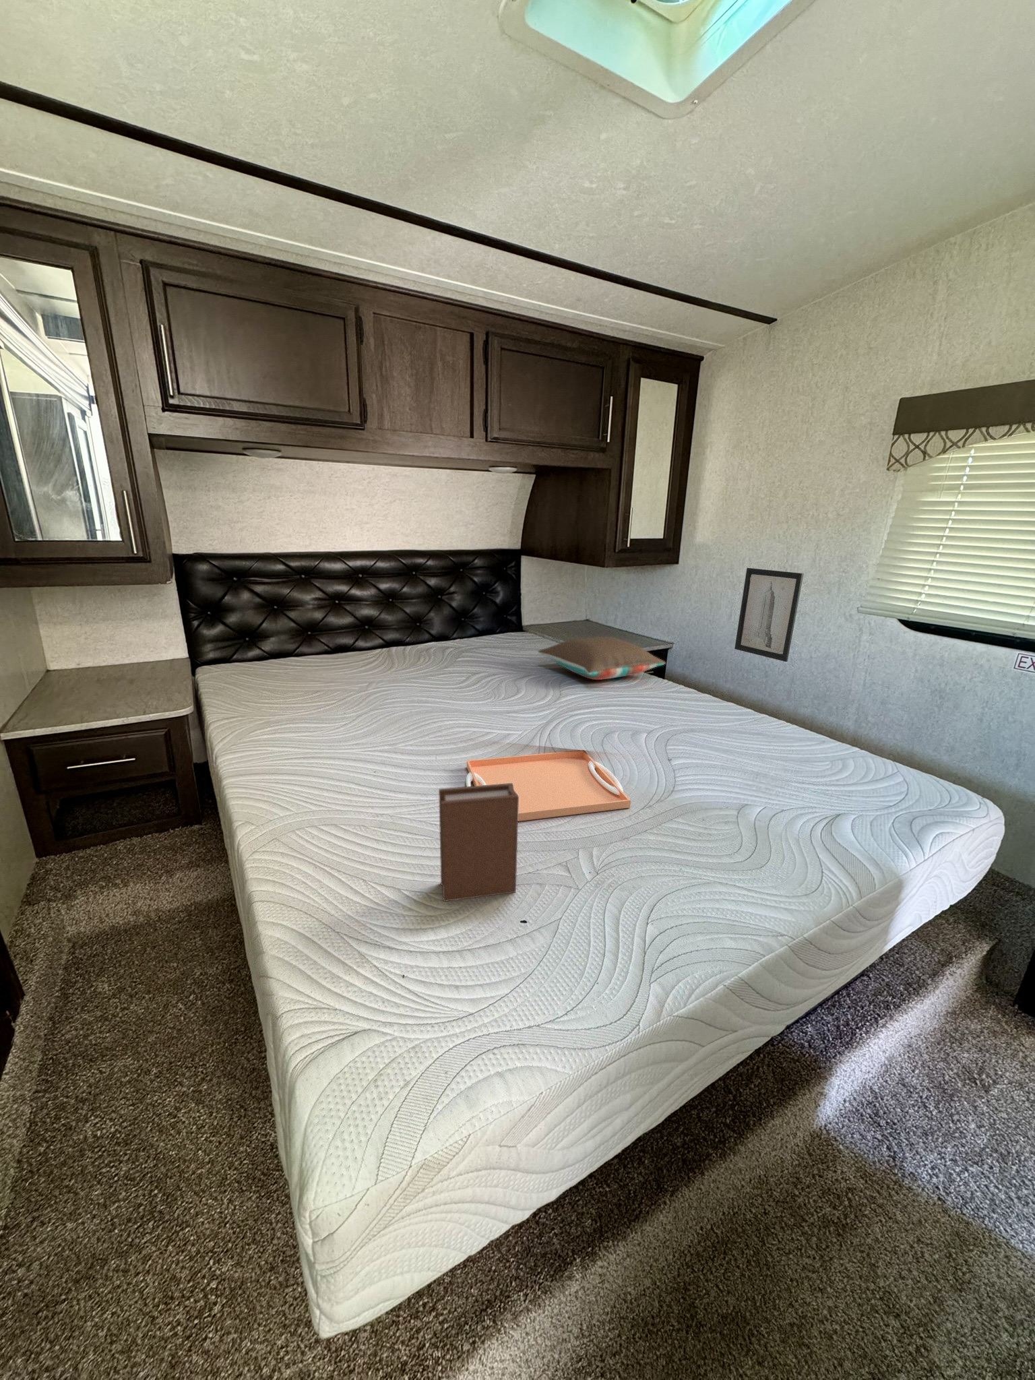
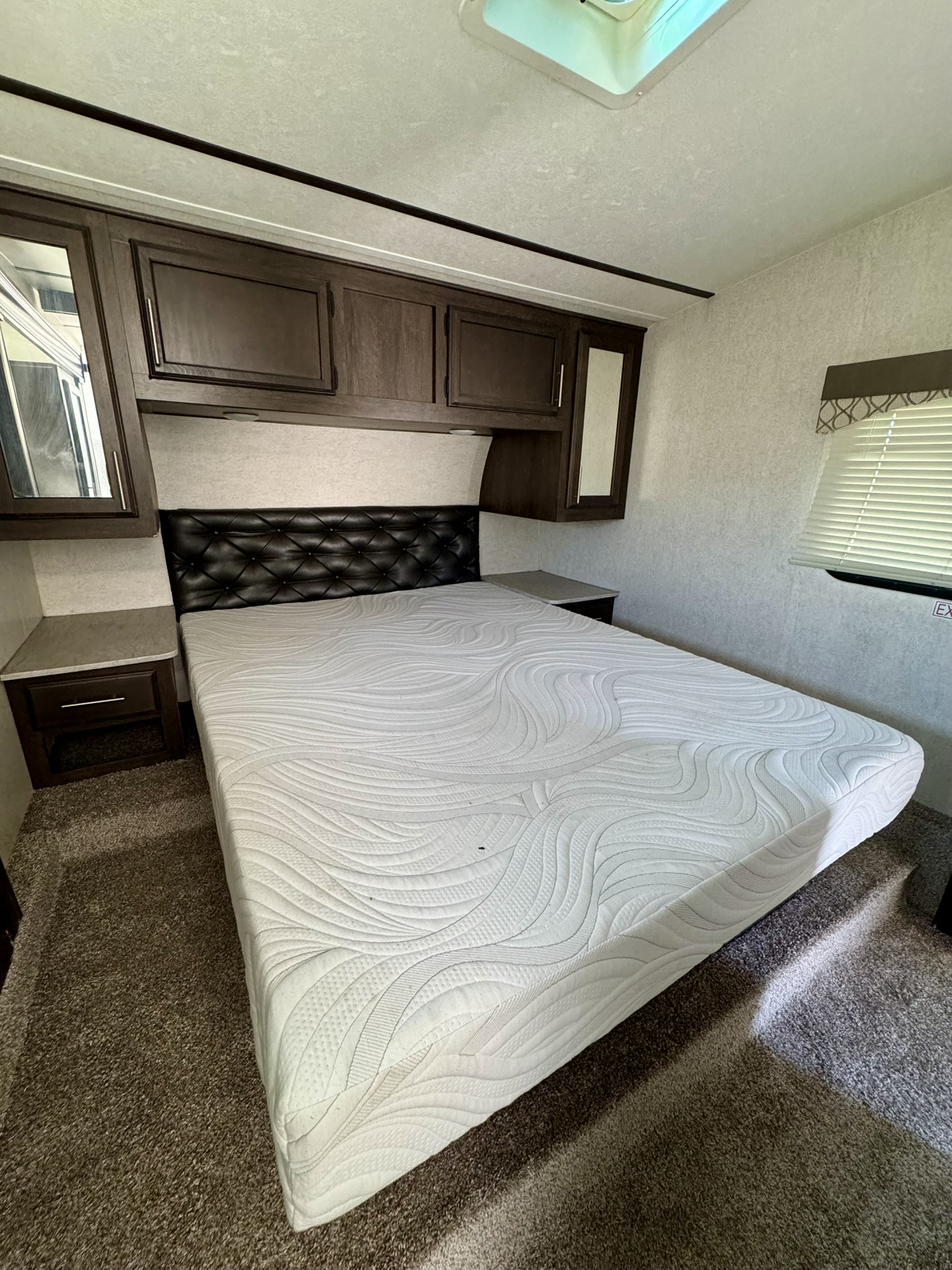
- pillow [537,636,666,680]
- serving tray [465,750,632,823]
- book [438,783,519,902]
- wall art [734,567,803,663]
